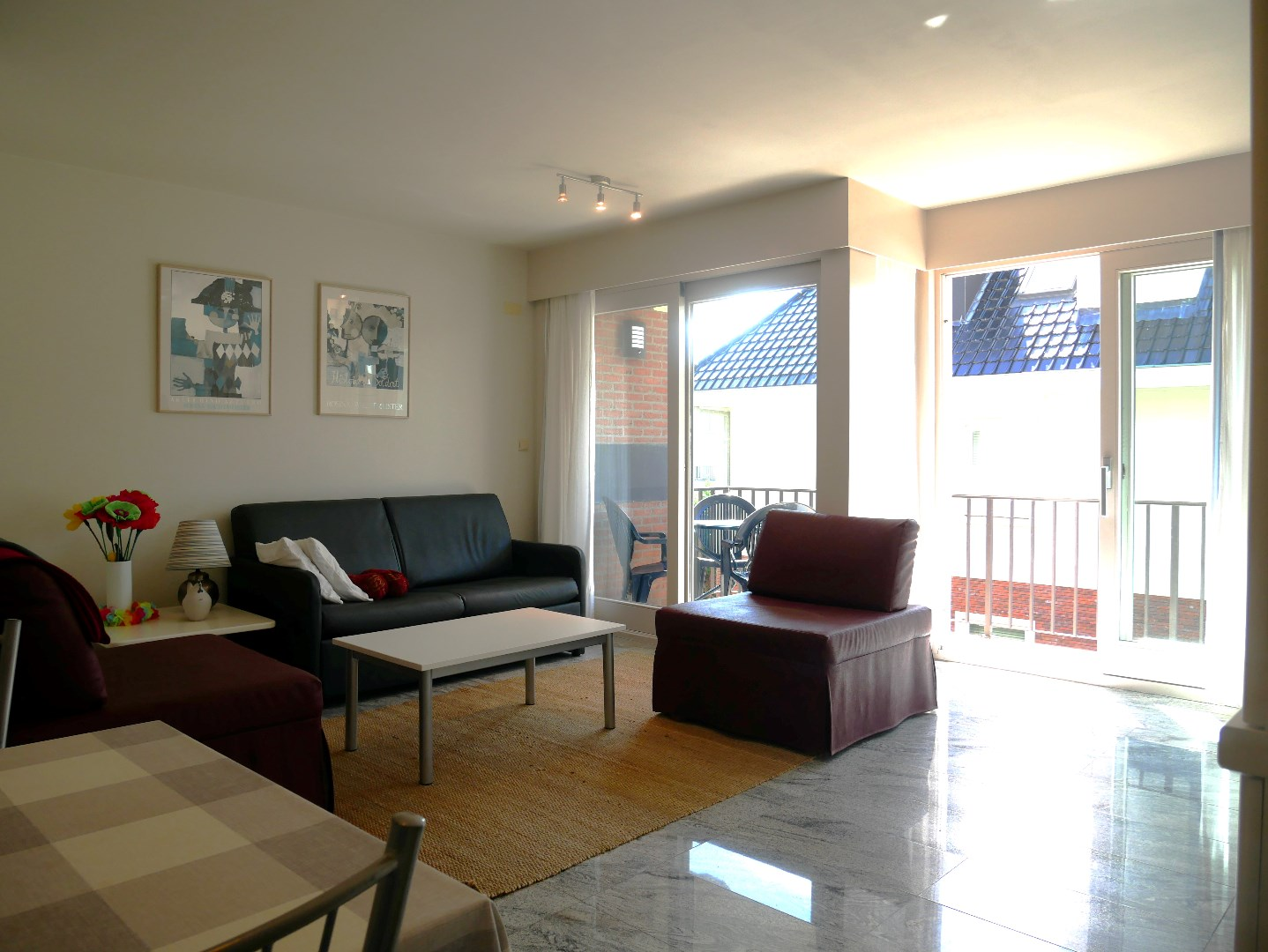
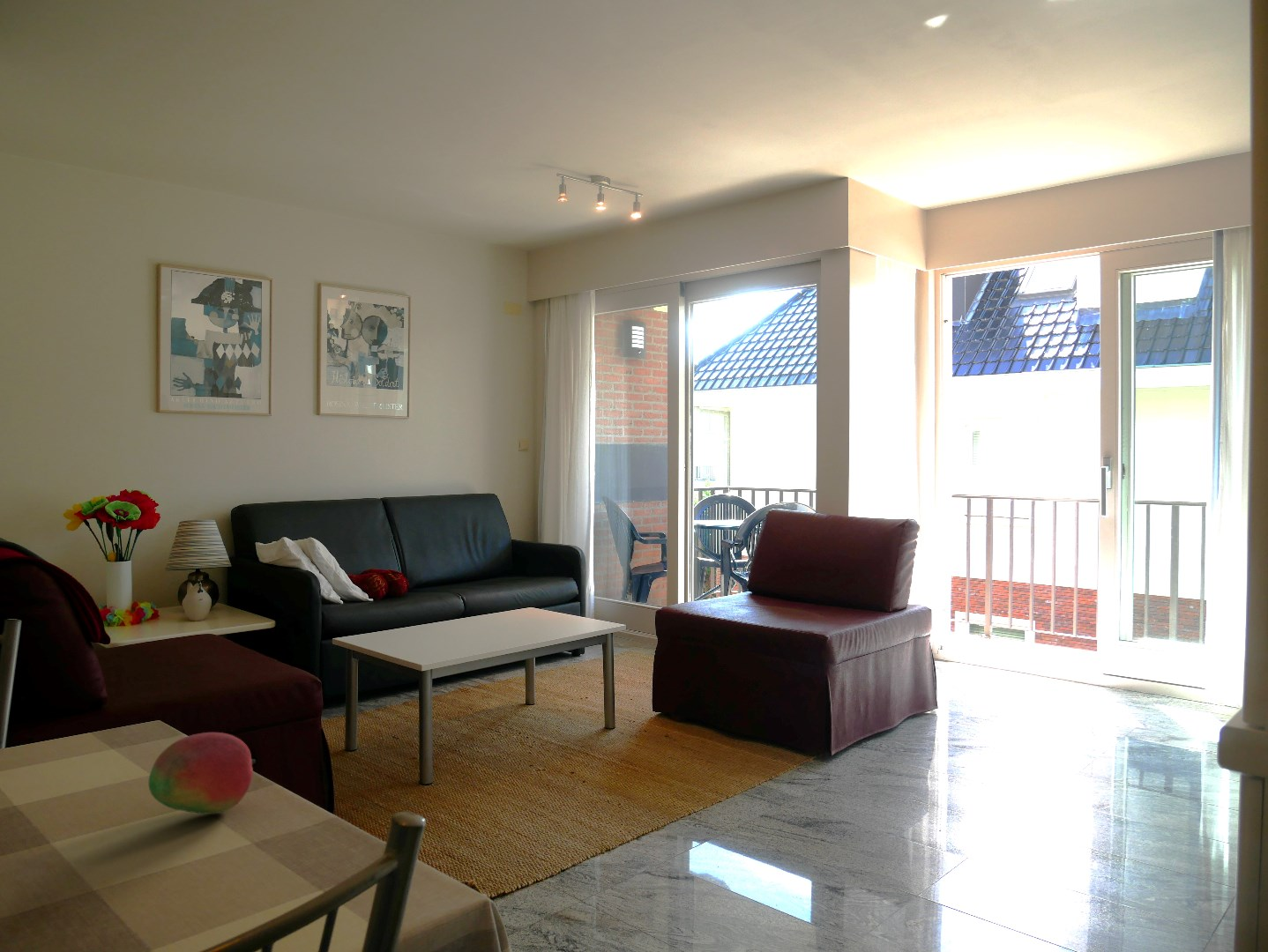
+ fruit [147,732,257,815]
